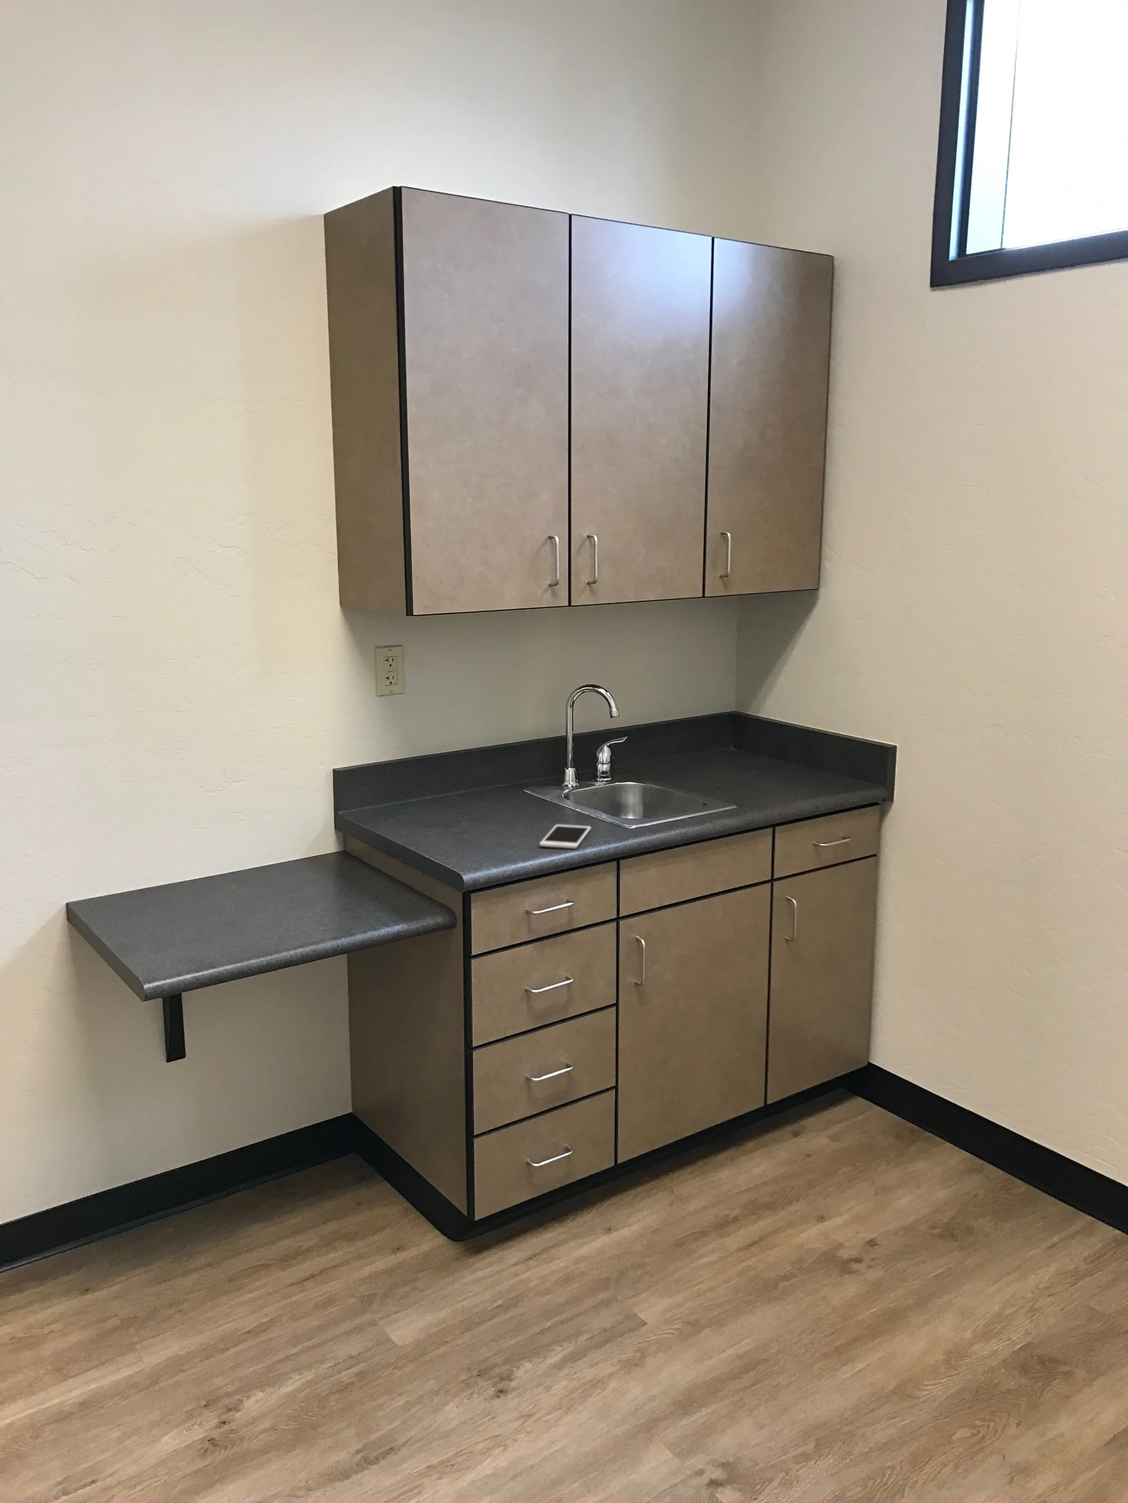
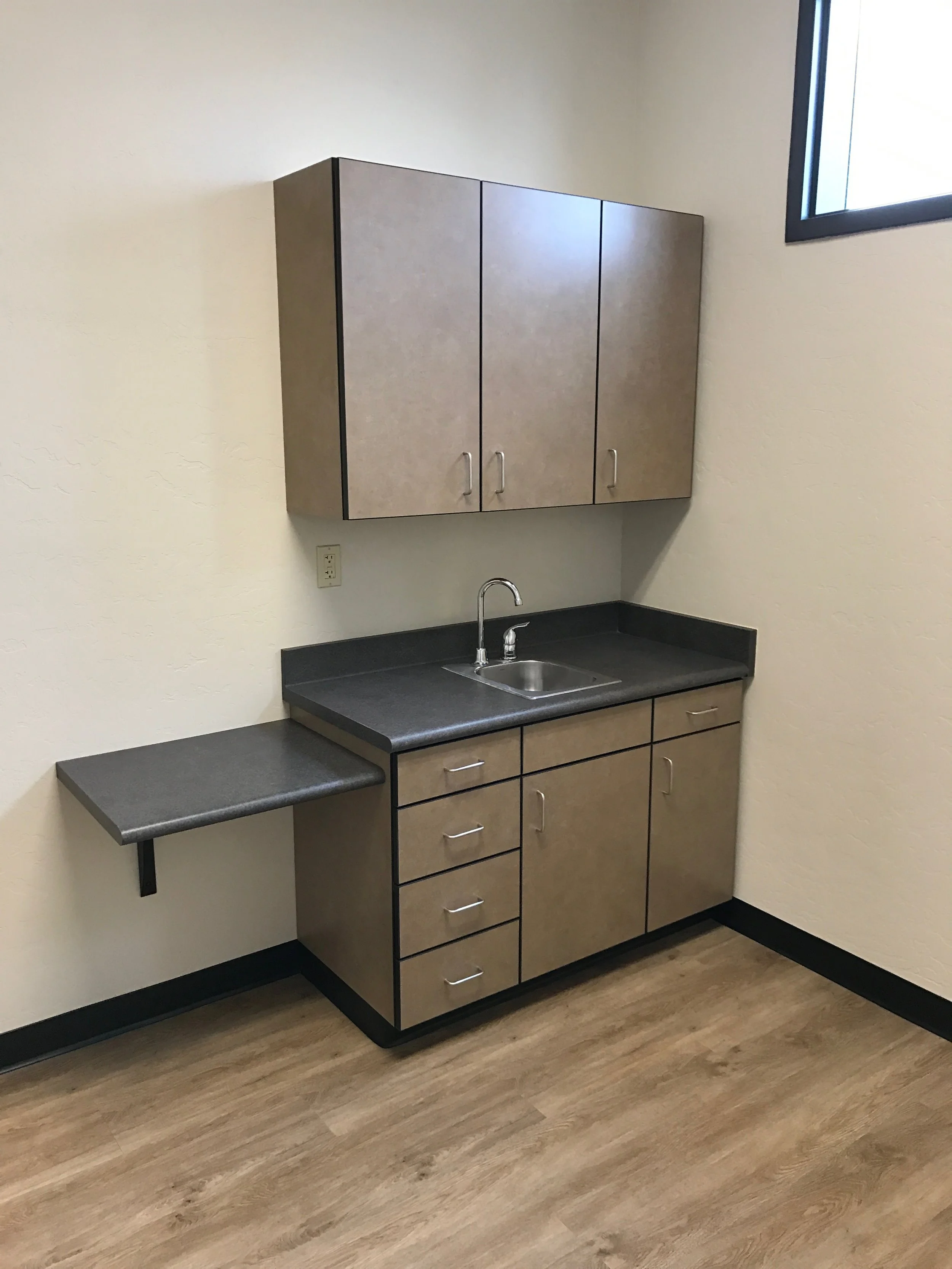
- cell phone [539,824,591,849]
